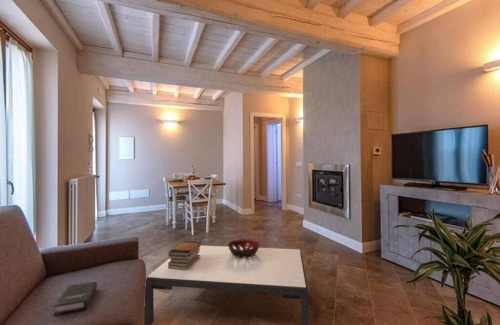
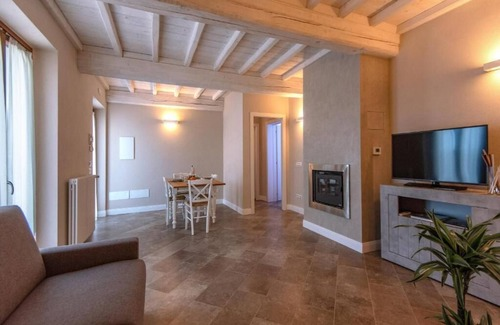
- hardback book [53,281,98,316]
- decorative bowl [227,238,261,258]
- book stack [167,240,203,270]
- coffee table [143,244,310,325]
